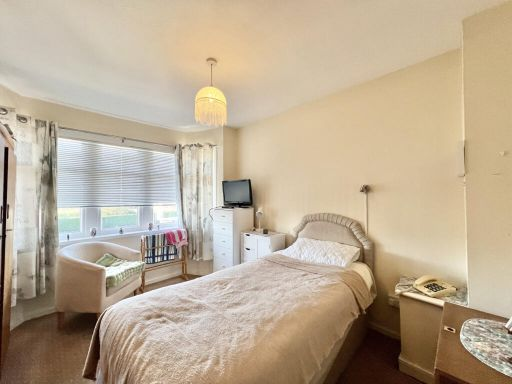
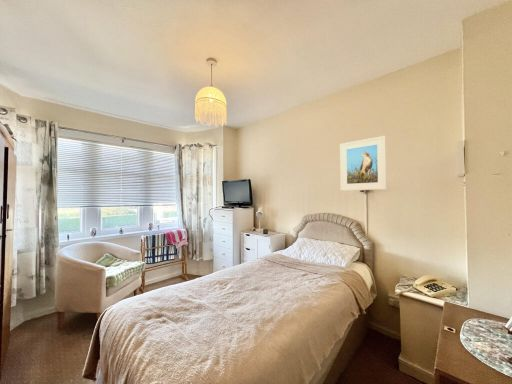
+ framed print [339,135,388,192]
